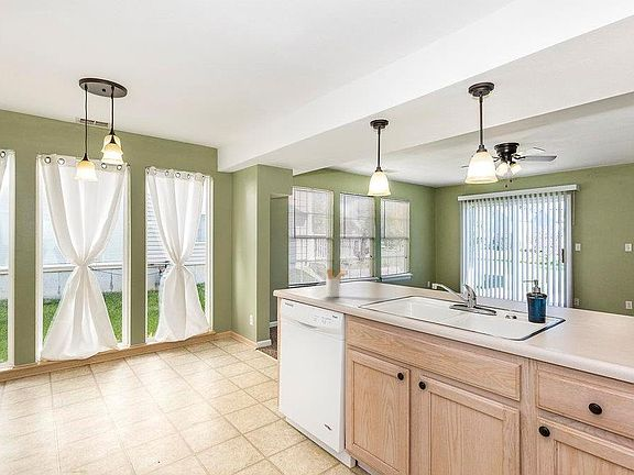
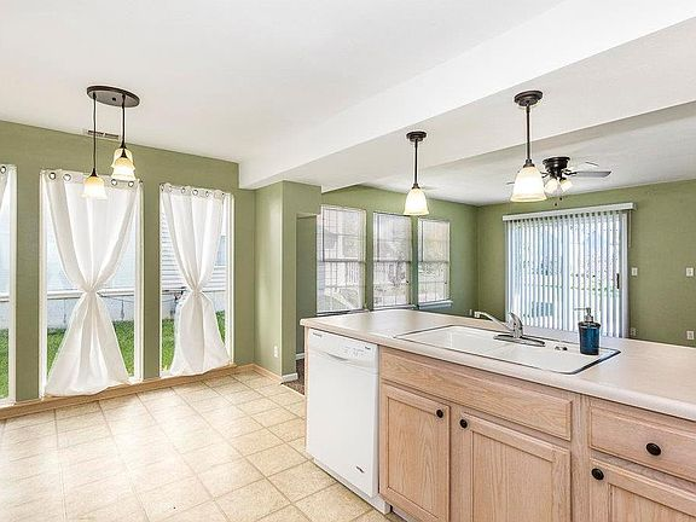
- utensil holder [325,268,346,298]
